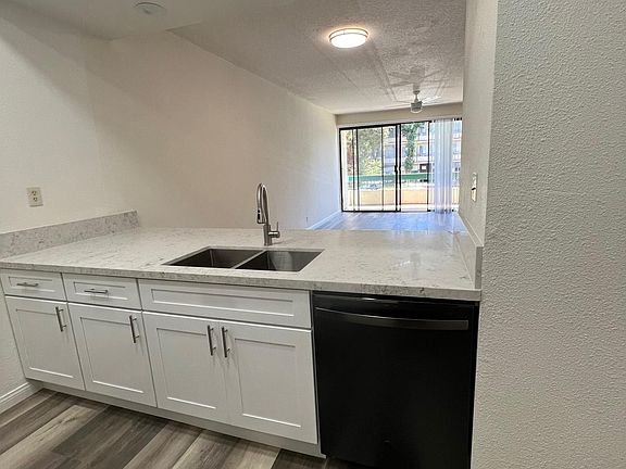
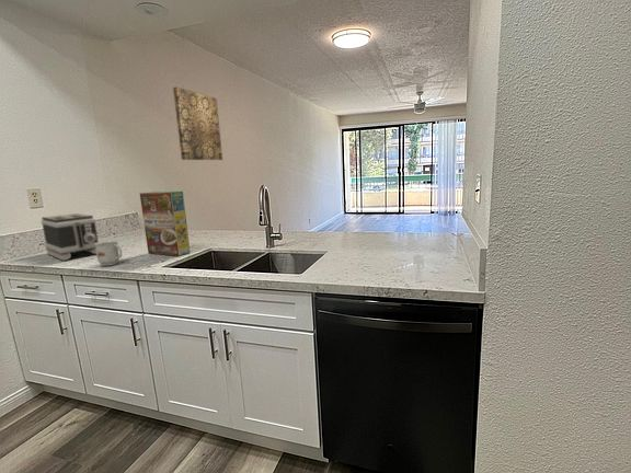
+ wall art [172,86,223,161]
+ mug [94,240,123,267]
+ cereal box [139,191,191,257]
+ toaster [39,212,100,262]
